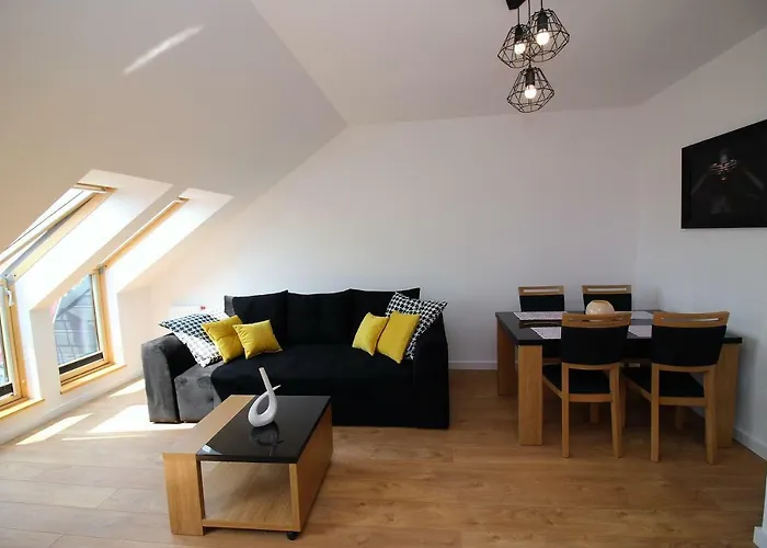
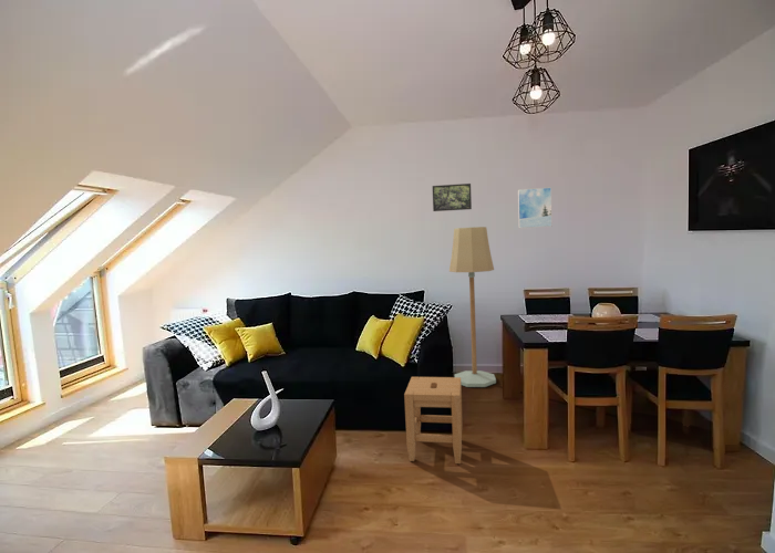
+ floor lamp [448,226,497,388]
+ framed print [432,182,473,212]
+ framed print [517,187,552,229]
+ stool [403,376,463,465]
